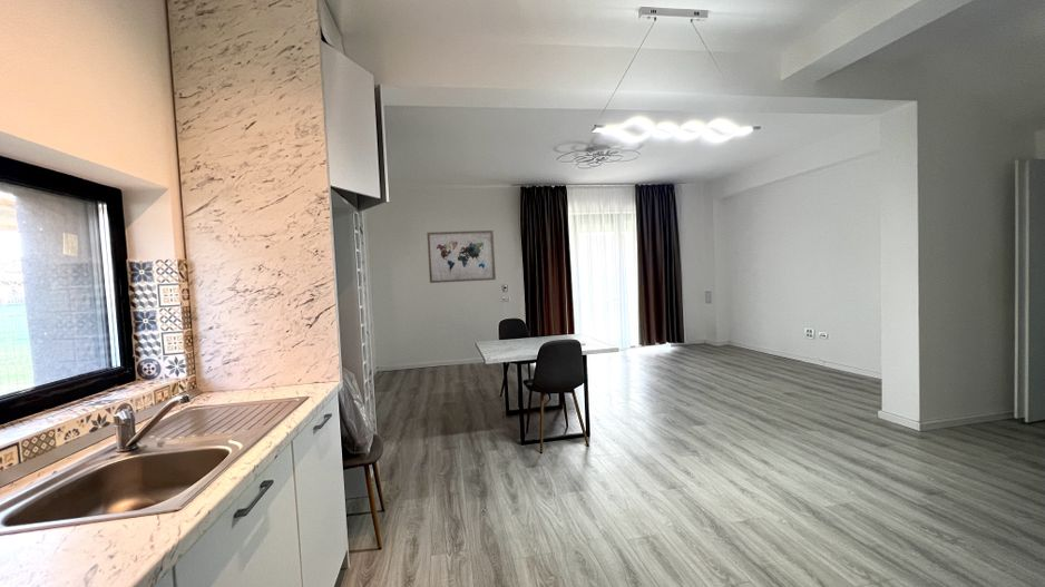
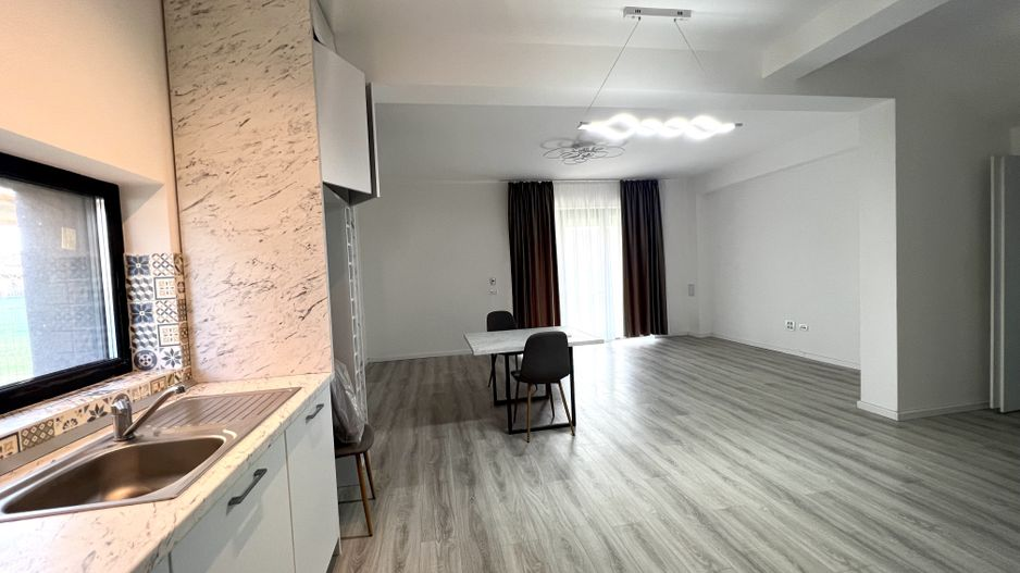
- wall art [426,229,497,284]
